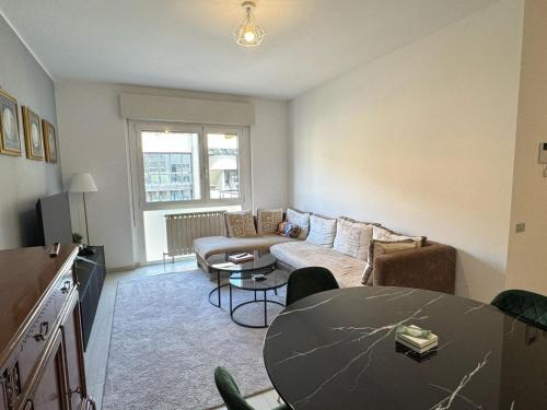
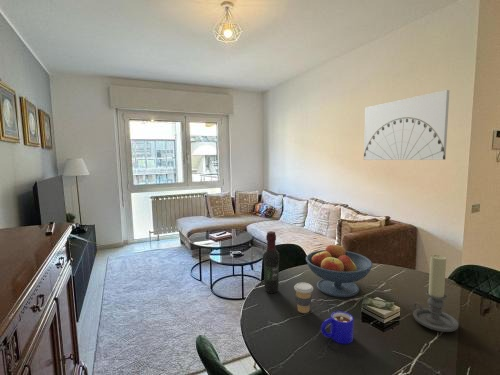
+ coffee cup [293,282,314,314]
+ wall art [363,89,450,161]
+ mug [320,310,354,345]
+ fruit bowl [305,242,373,298]
+ wine bottle [262,230,280,294]
+ candle holder [412,254,459,333]
